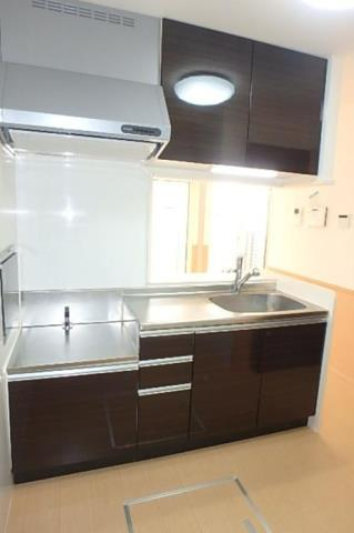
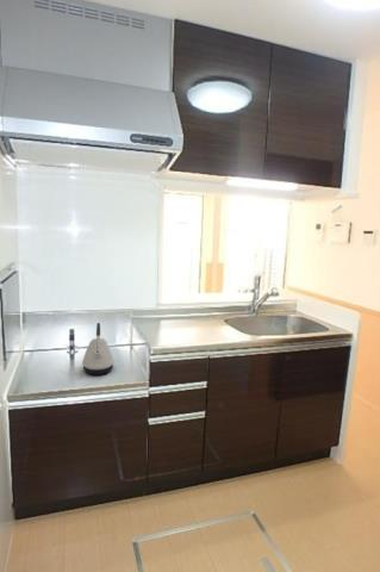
+ kettle [81,322,116,375]
